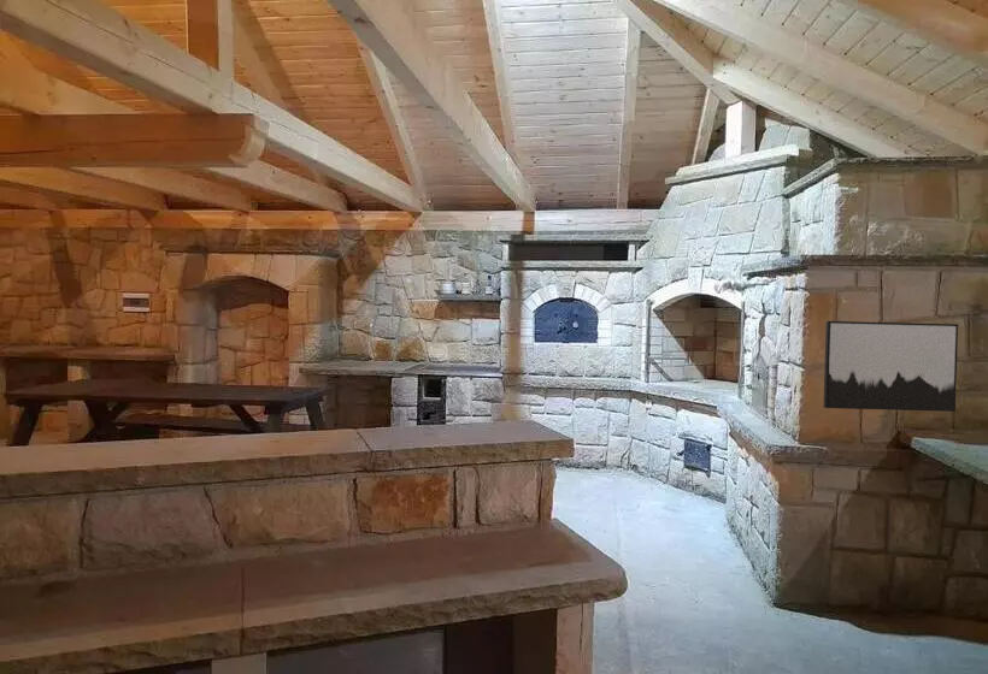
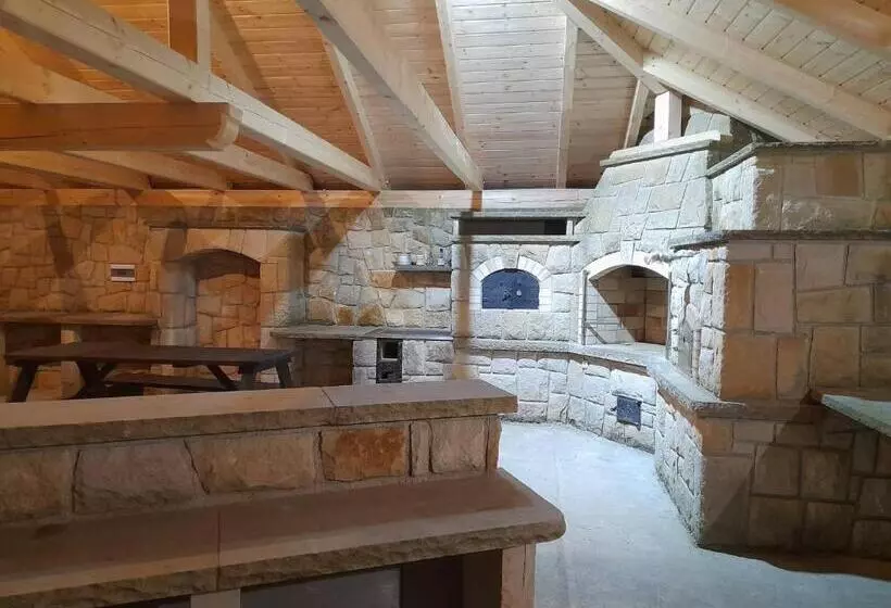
- wall art [823,320,959,413]
